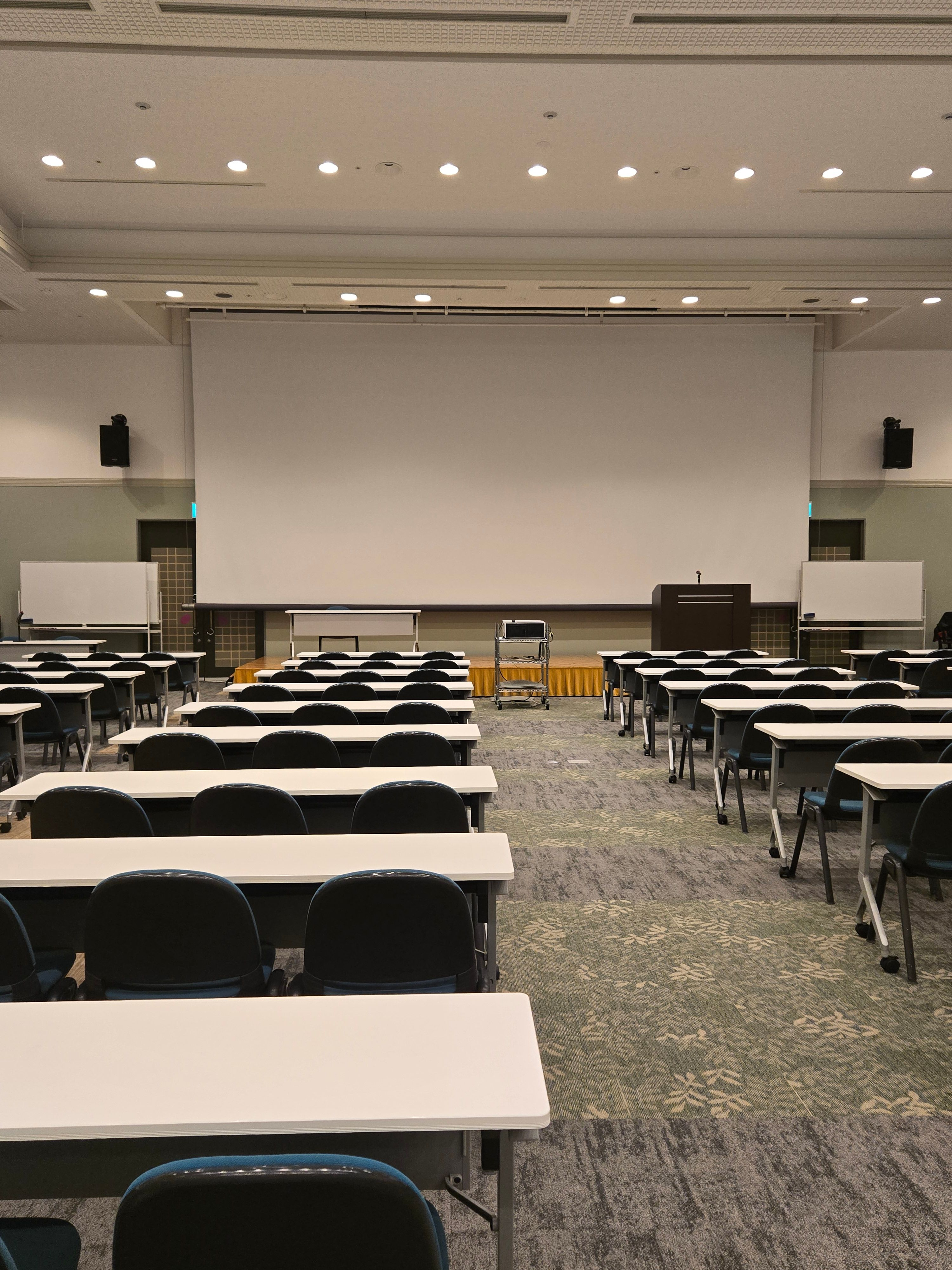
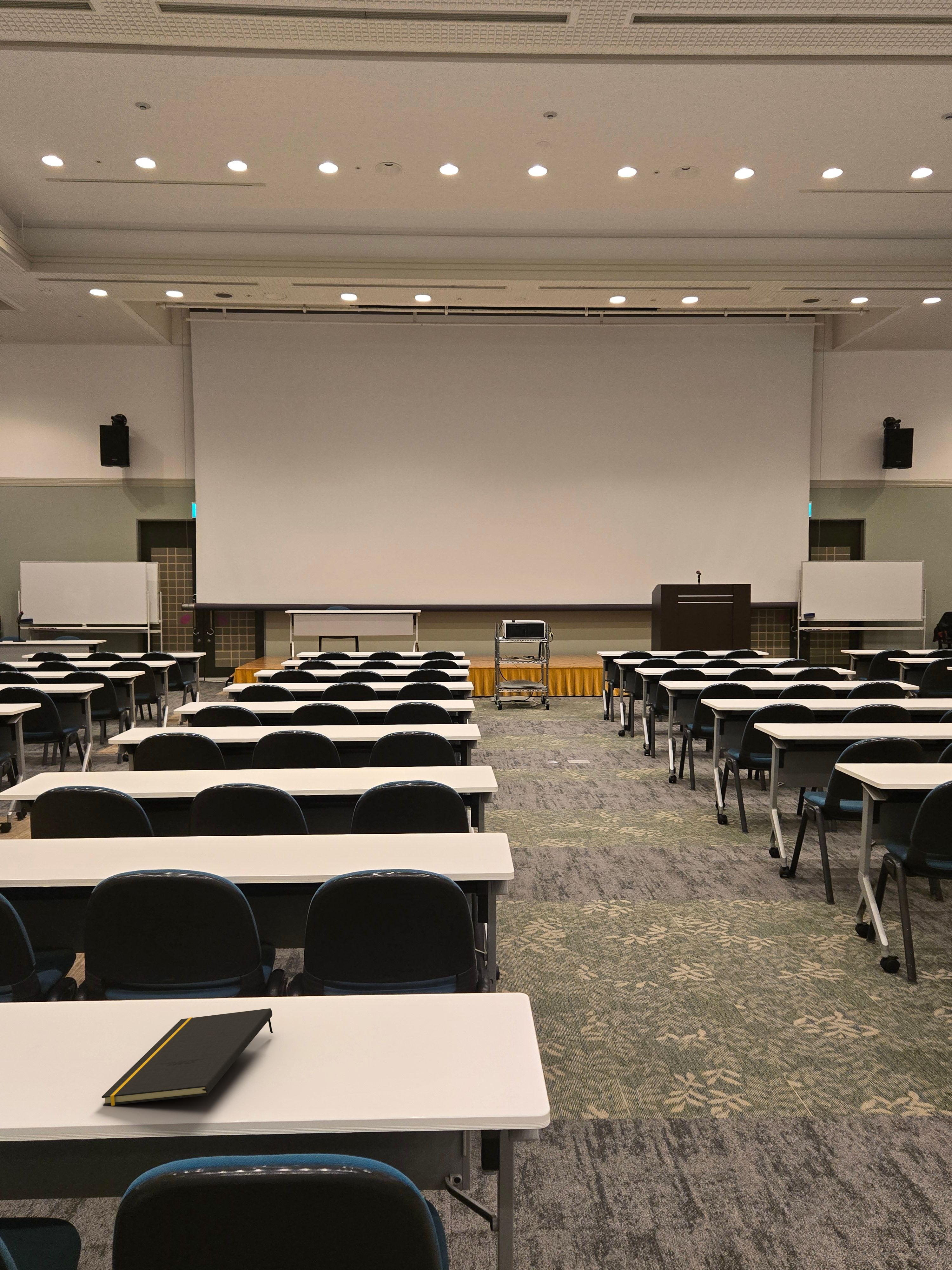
+ notepad [101,1008,273,1106]
